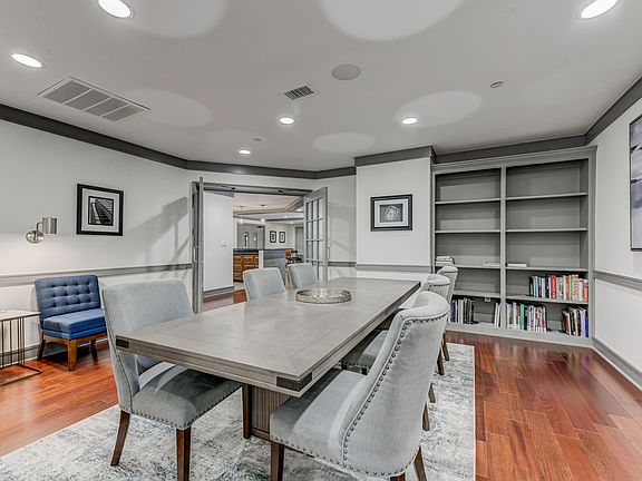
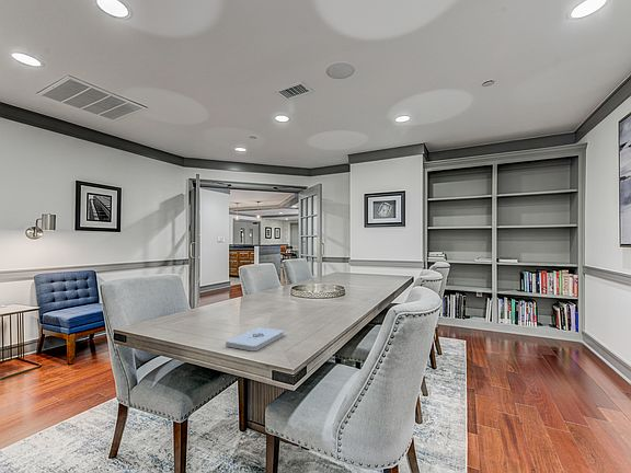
+ notepad [225,326,285,351]
